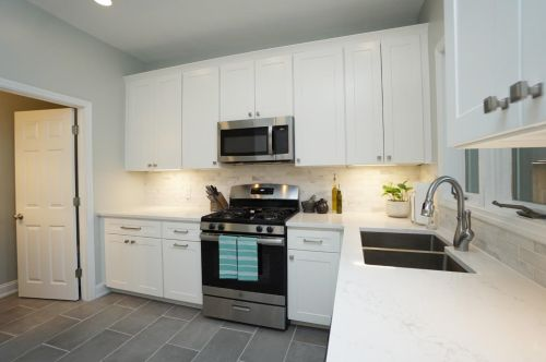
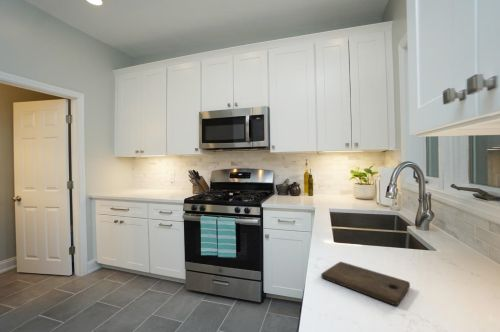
+ cutting board [320,261,411,306]
